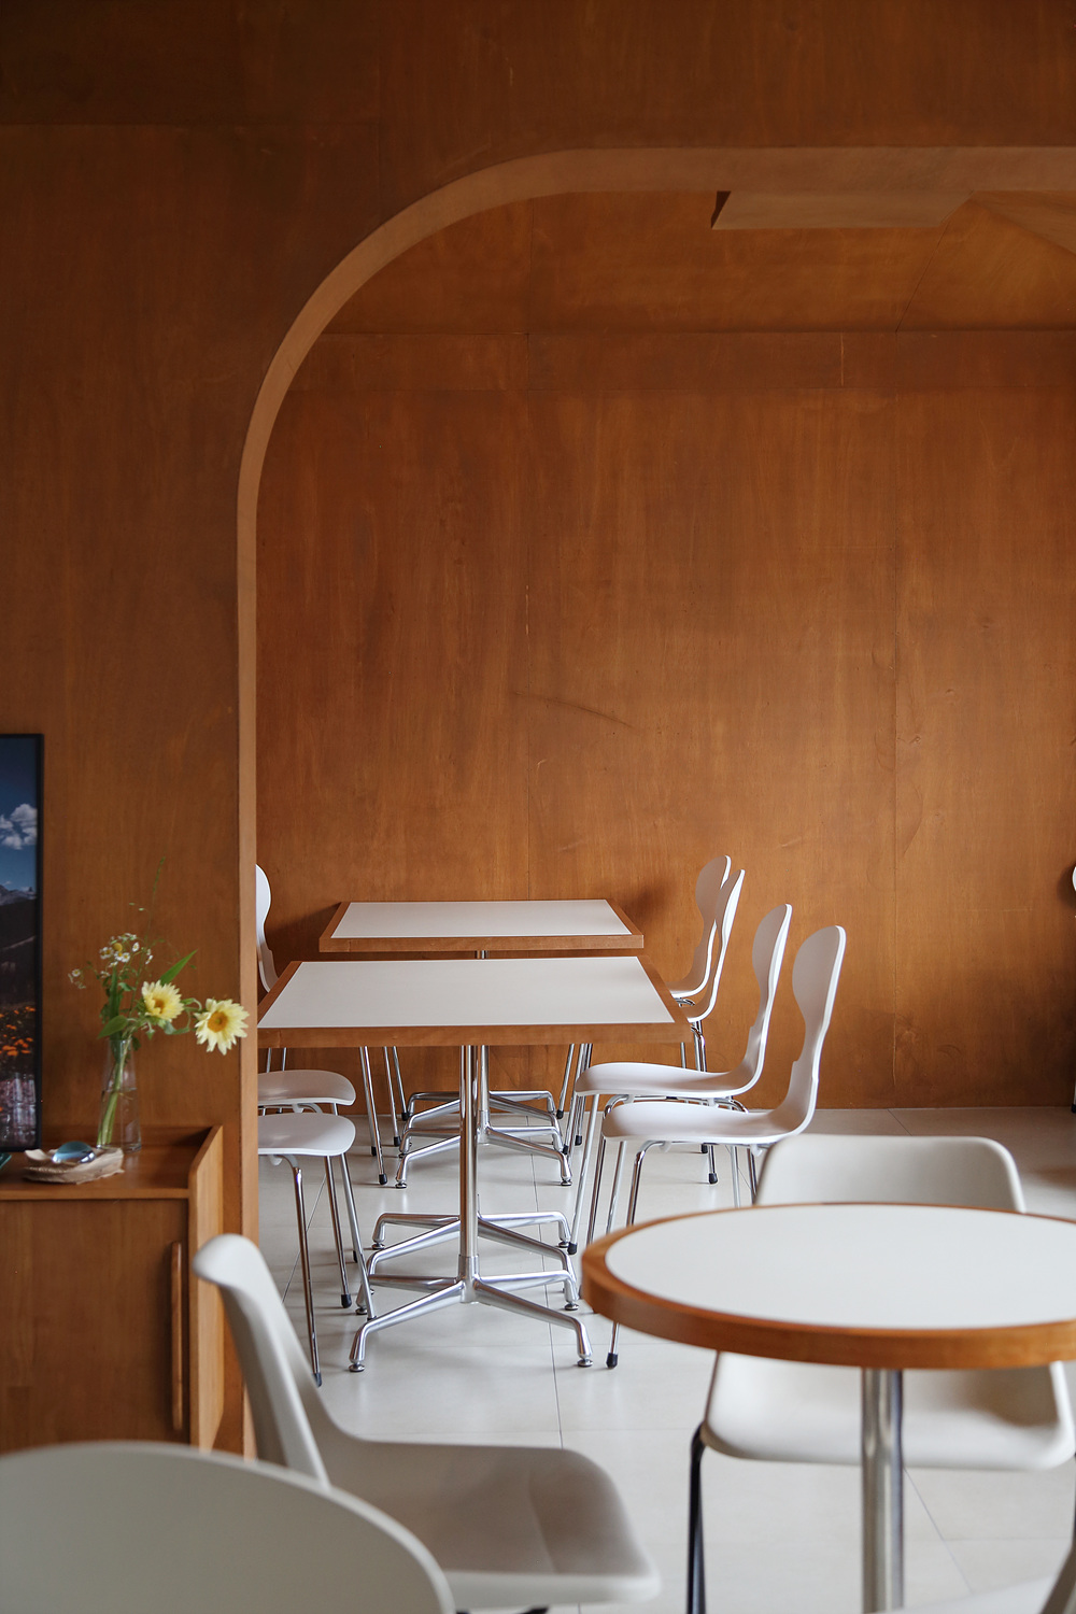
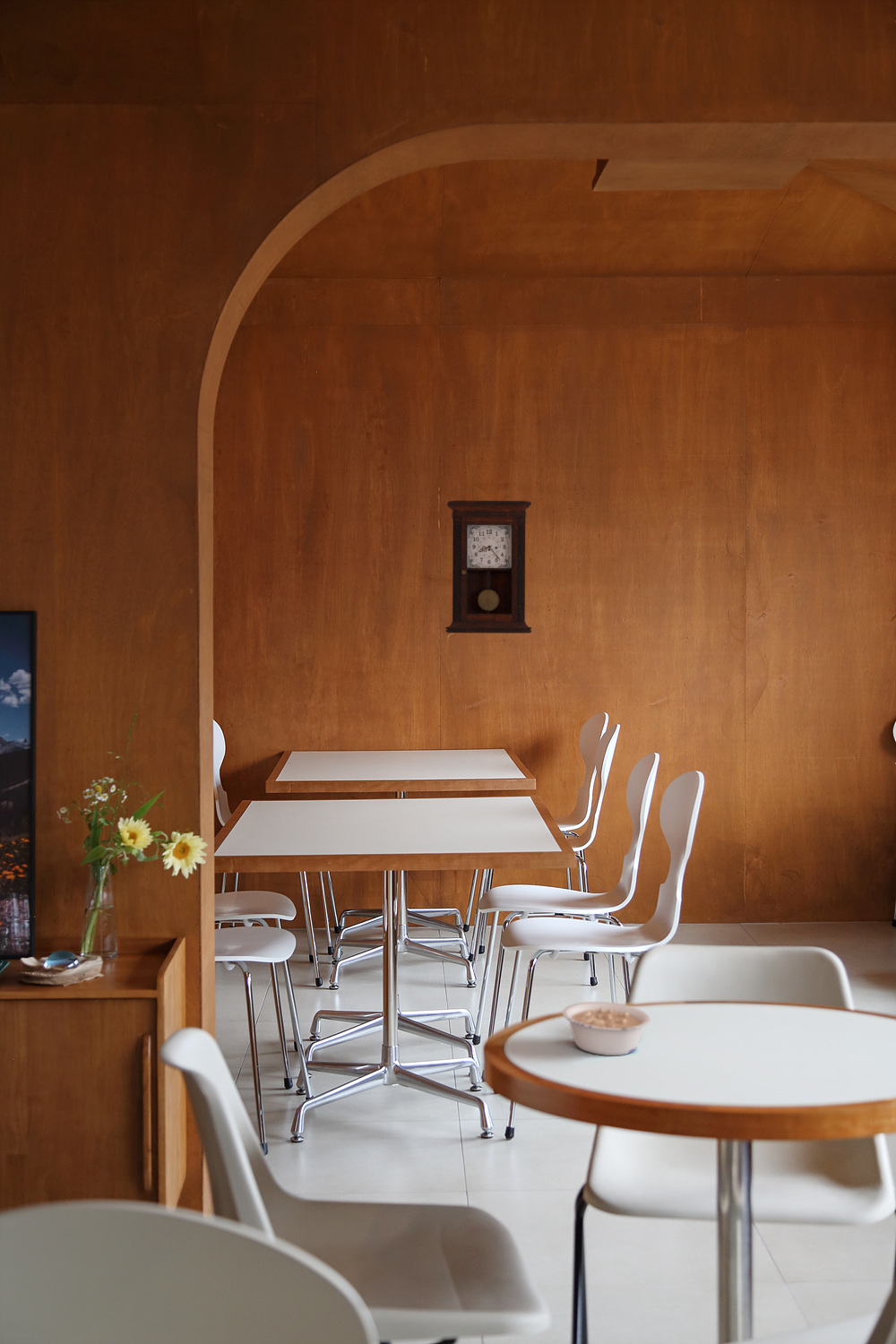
+ pendulum clock [444,500,533,634]
+ legume [561,1001,651,1056]
